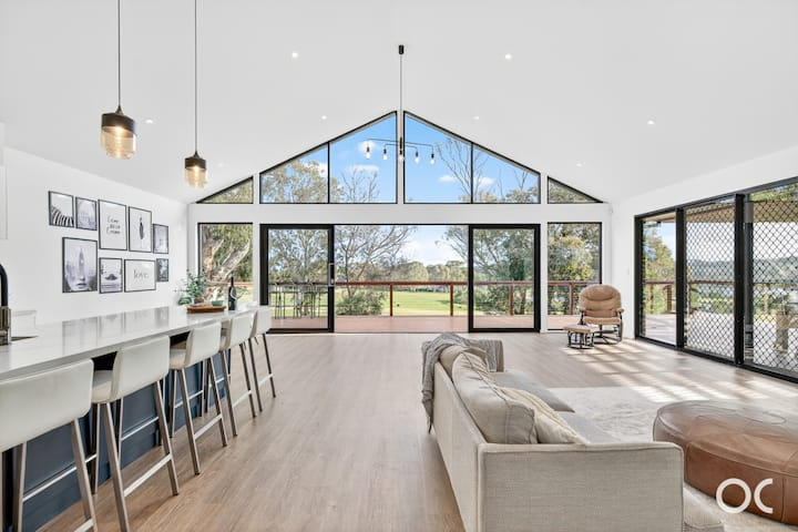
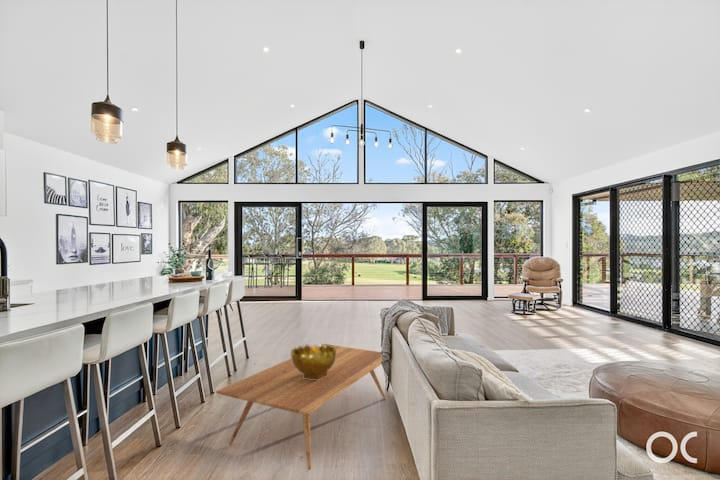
+ decorative bowl [290,343,337,381]
+ coffee table [215,343,387,471]
